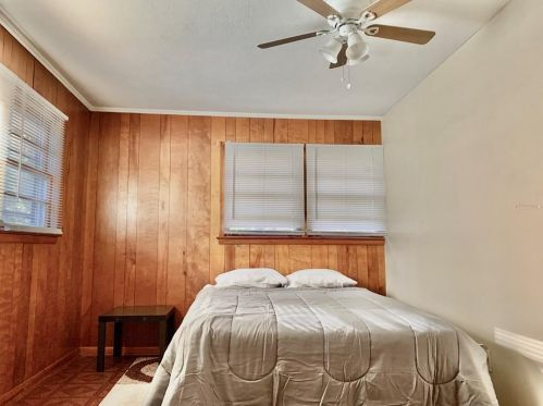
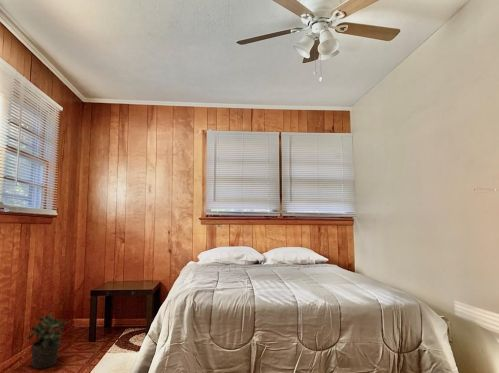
+ potted plant [26,311,68,370]
